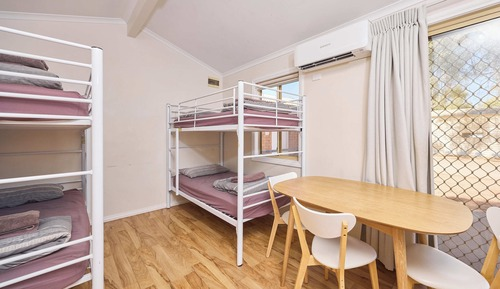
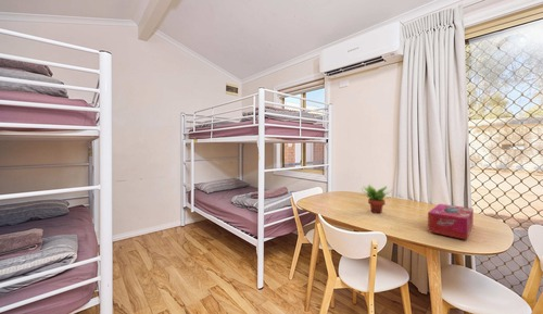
+ succulent plant [361,184,392,214]
+ tissue box [427,203,475,241]
